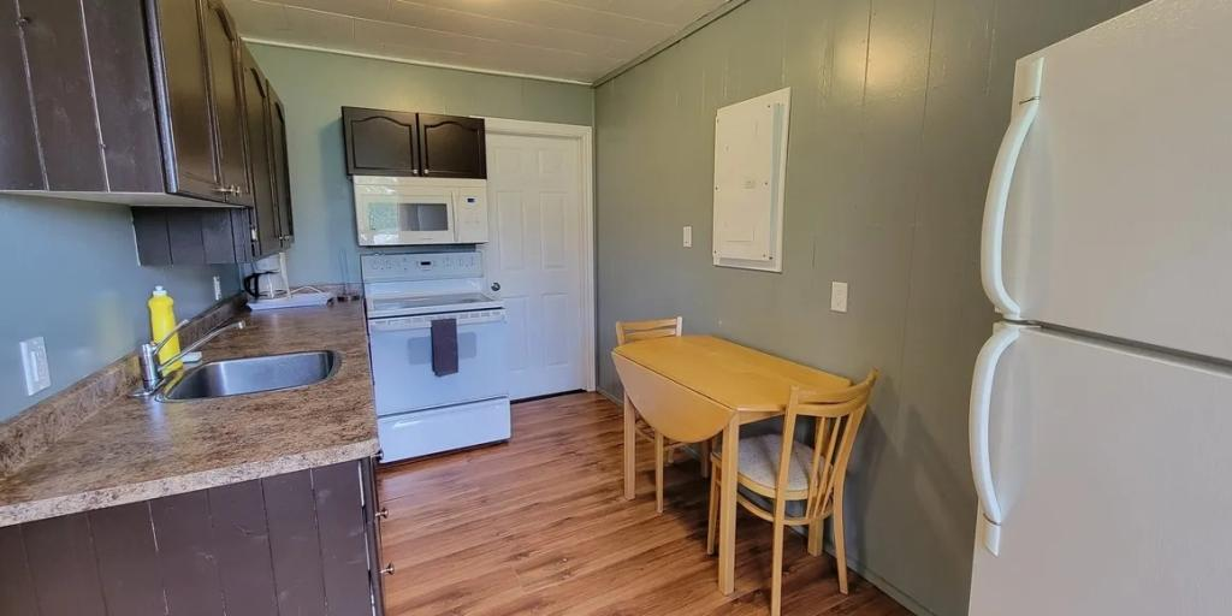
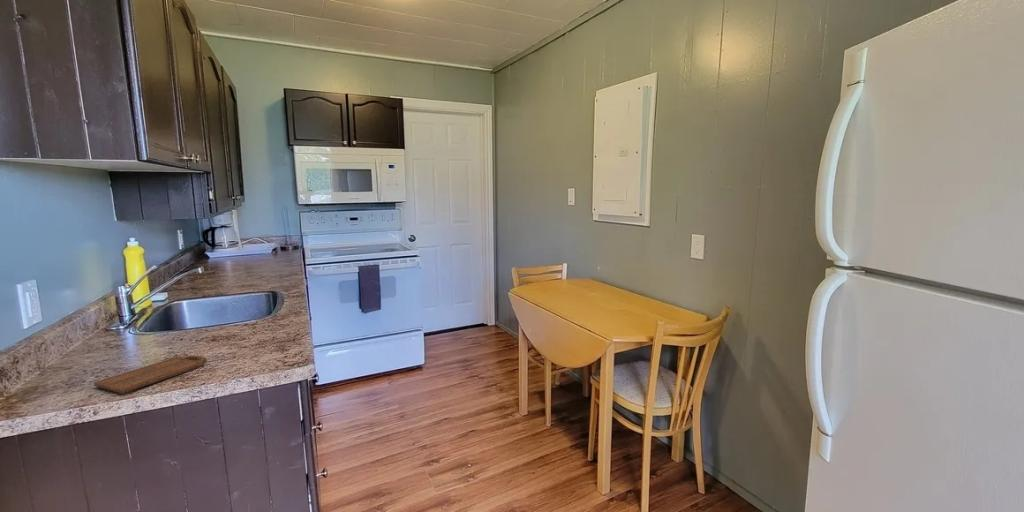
+ cutting board [93,354,208,395]
